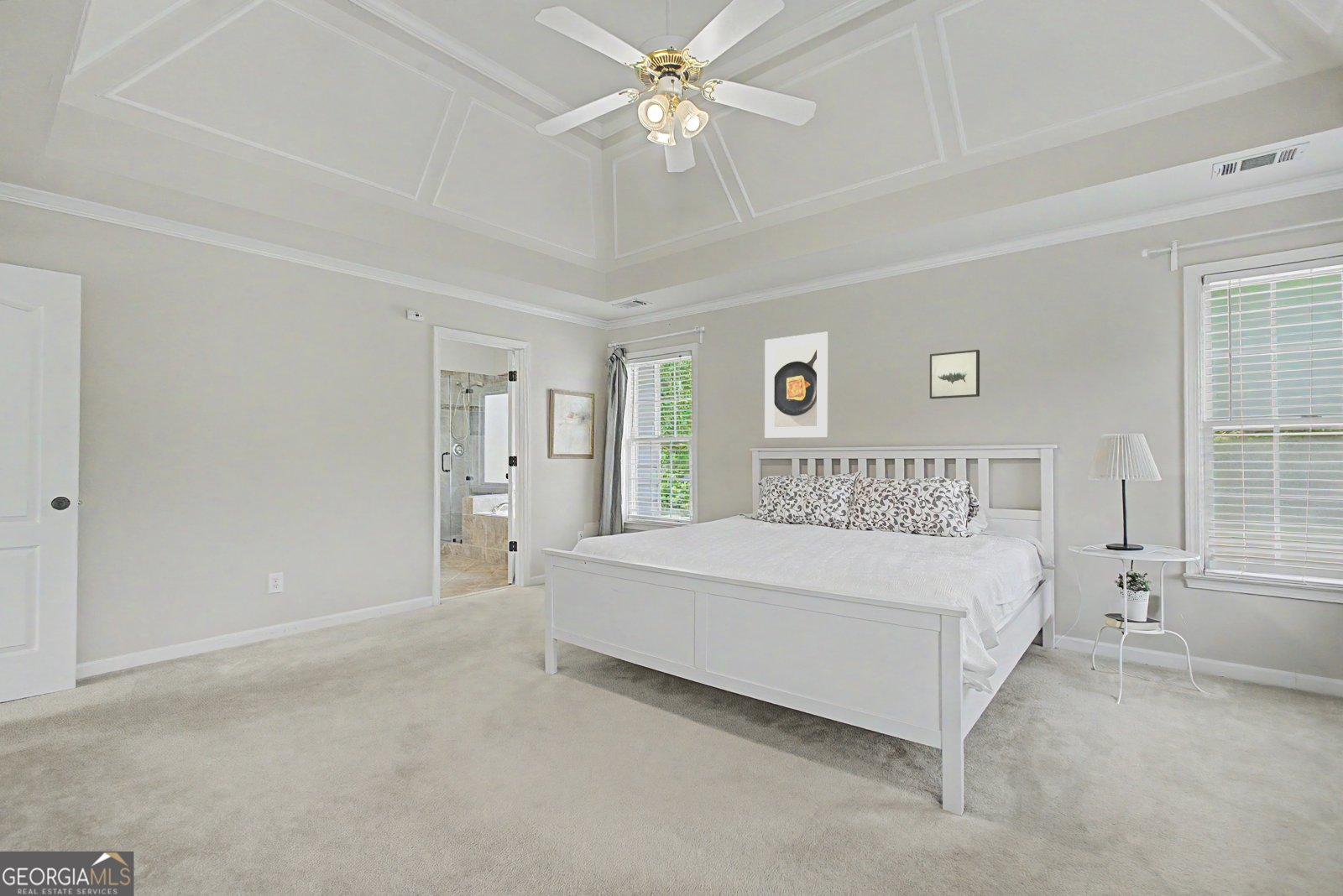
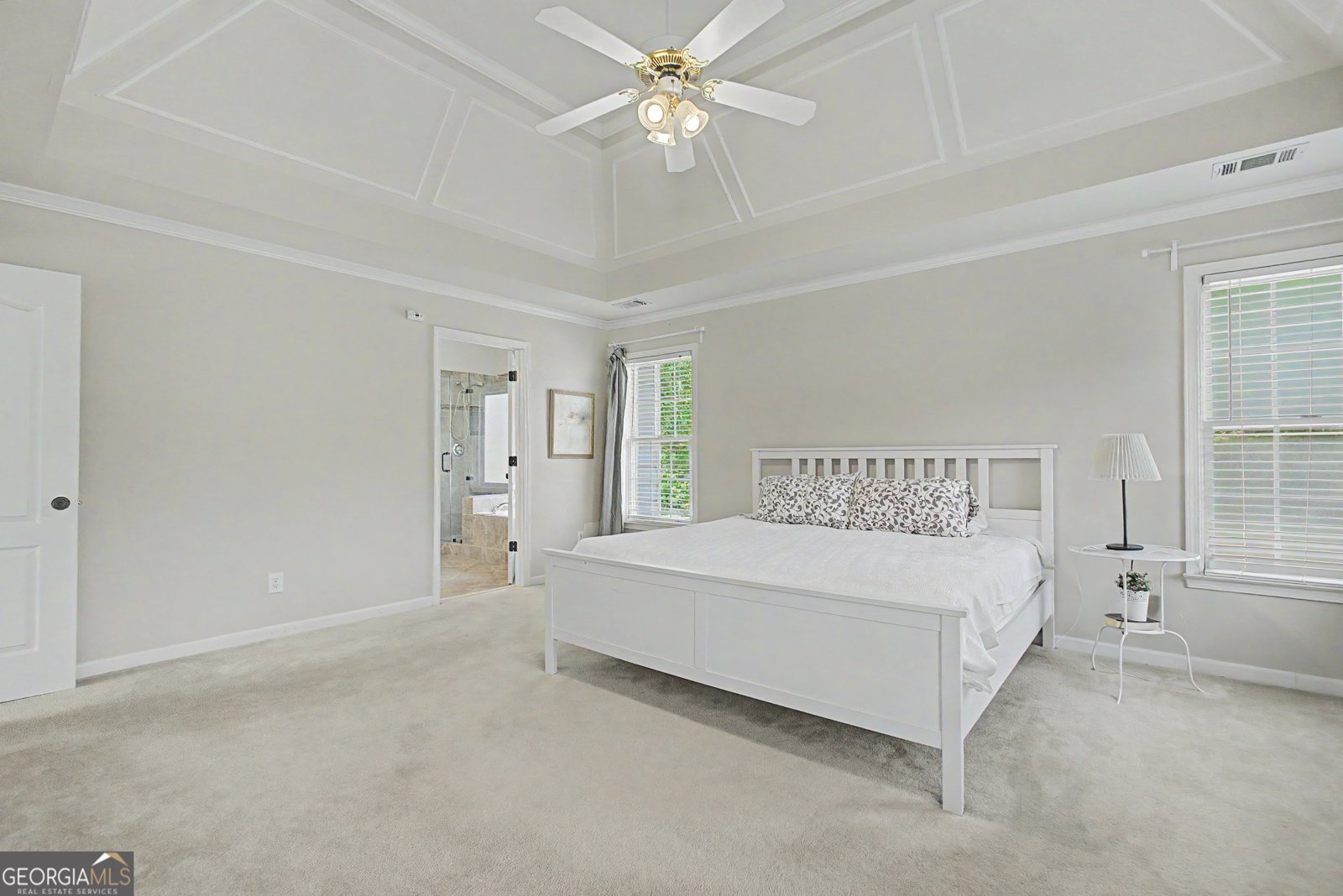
- wall art [929,349,980,399]
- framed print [764,331,829,439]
